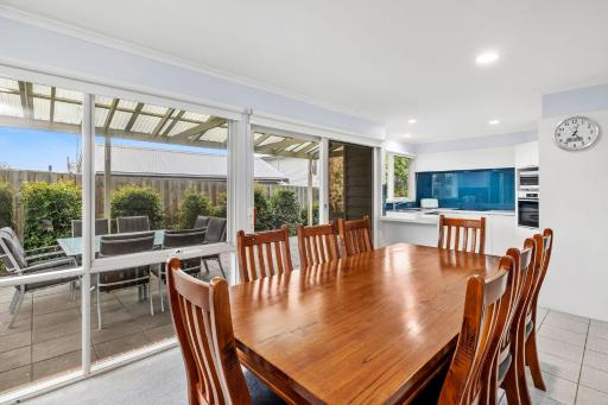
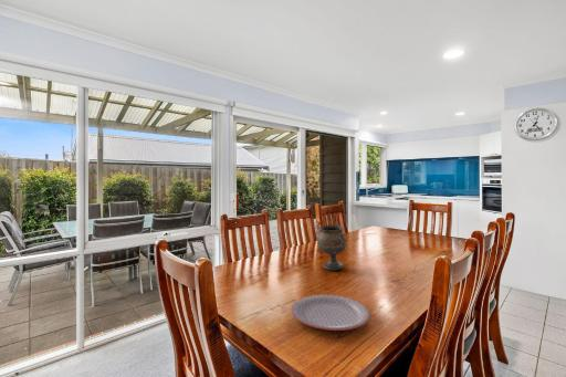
+ goblet [316,223,348,272]
+ plate [291,294,371,332]
